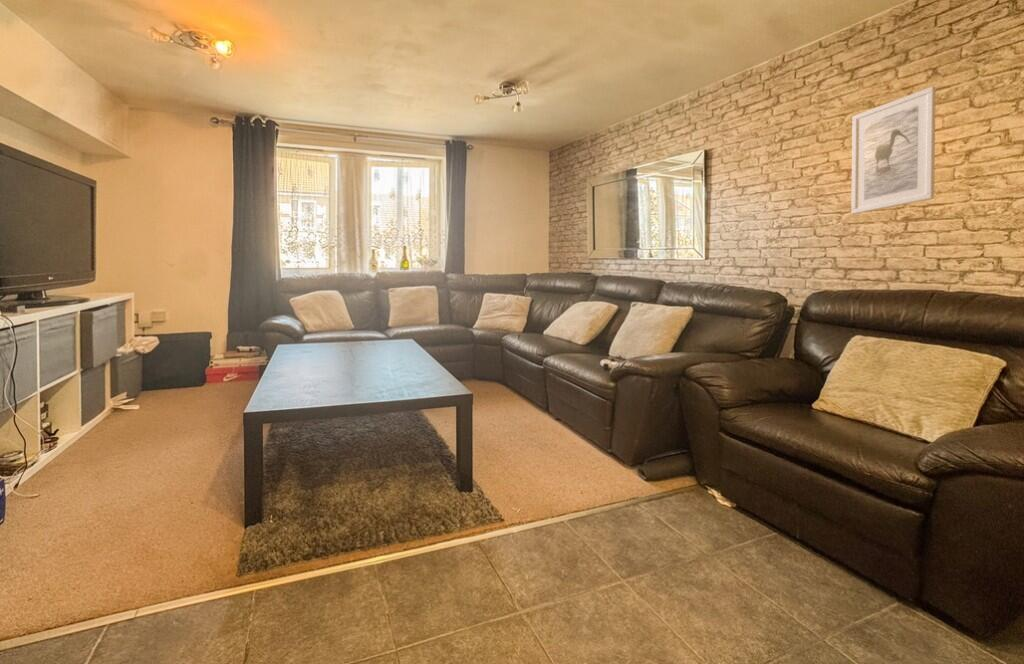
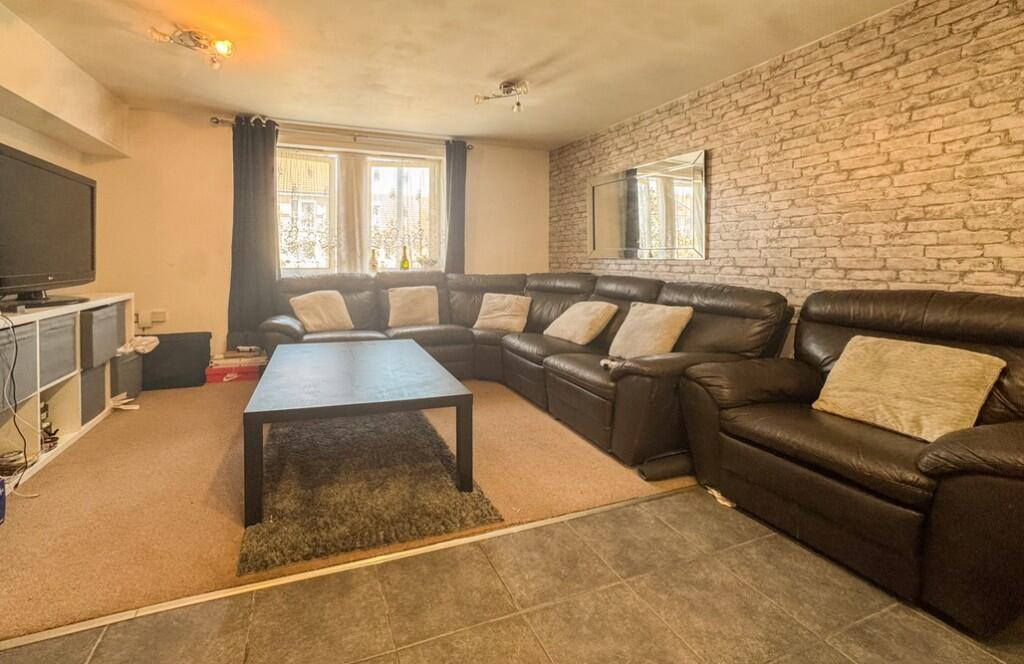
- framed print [850,86,937,215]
